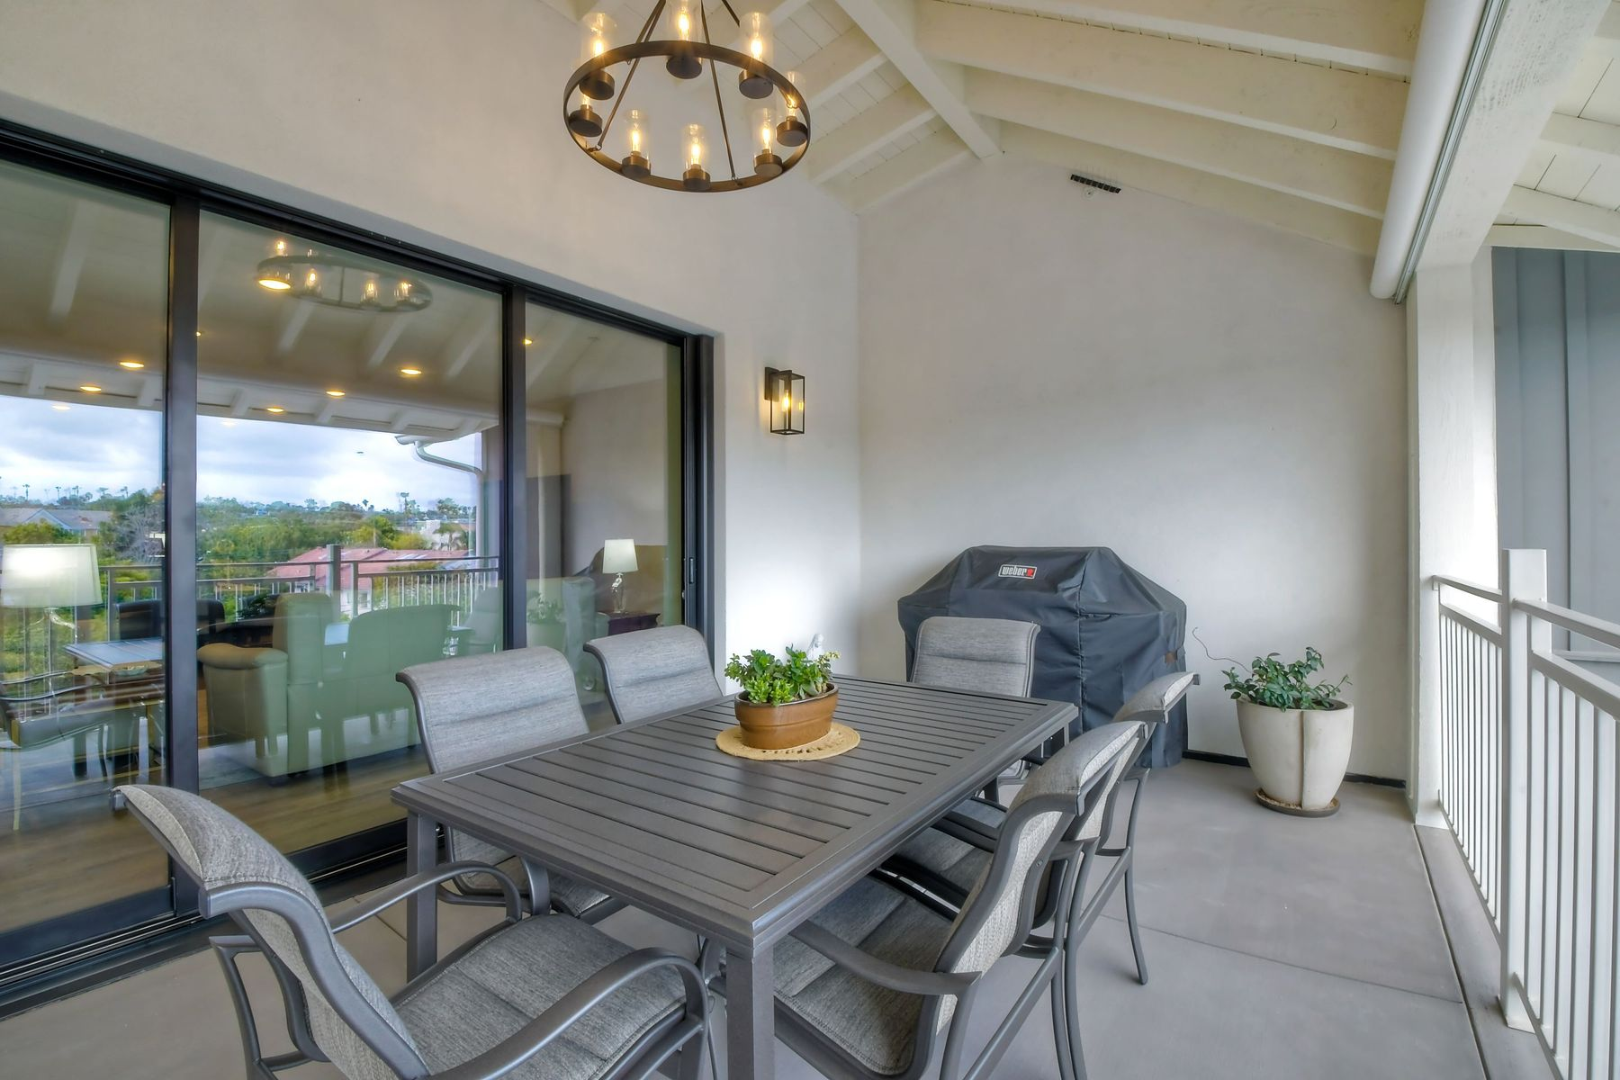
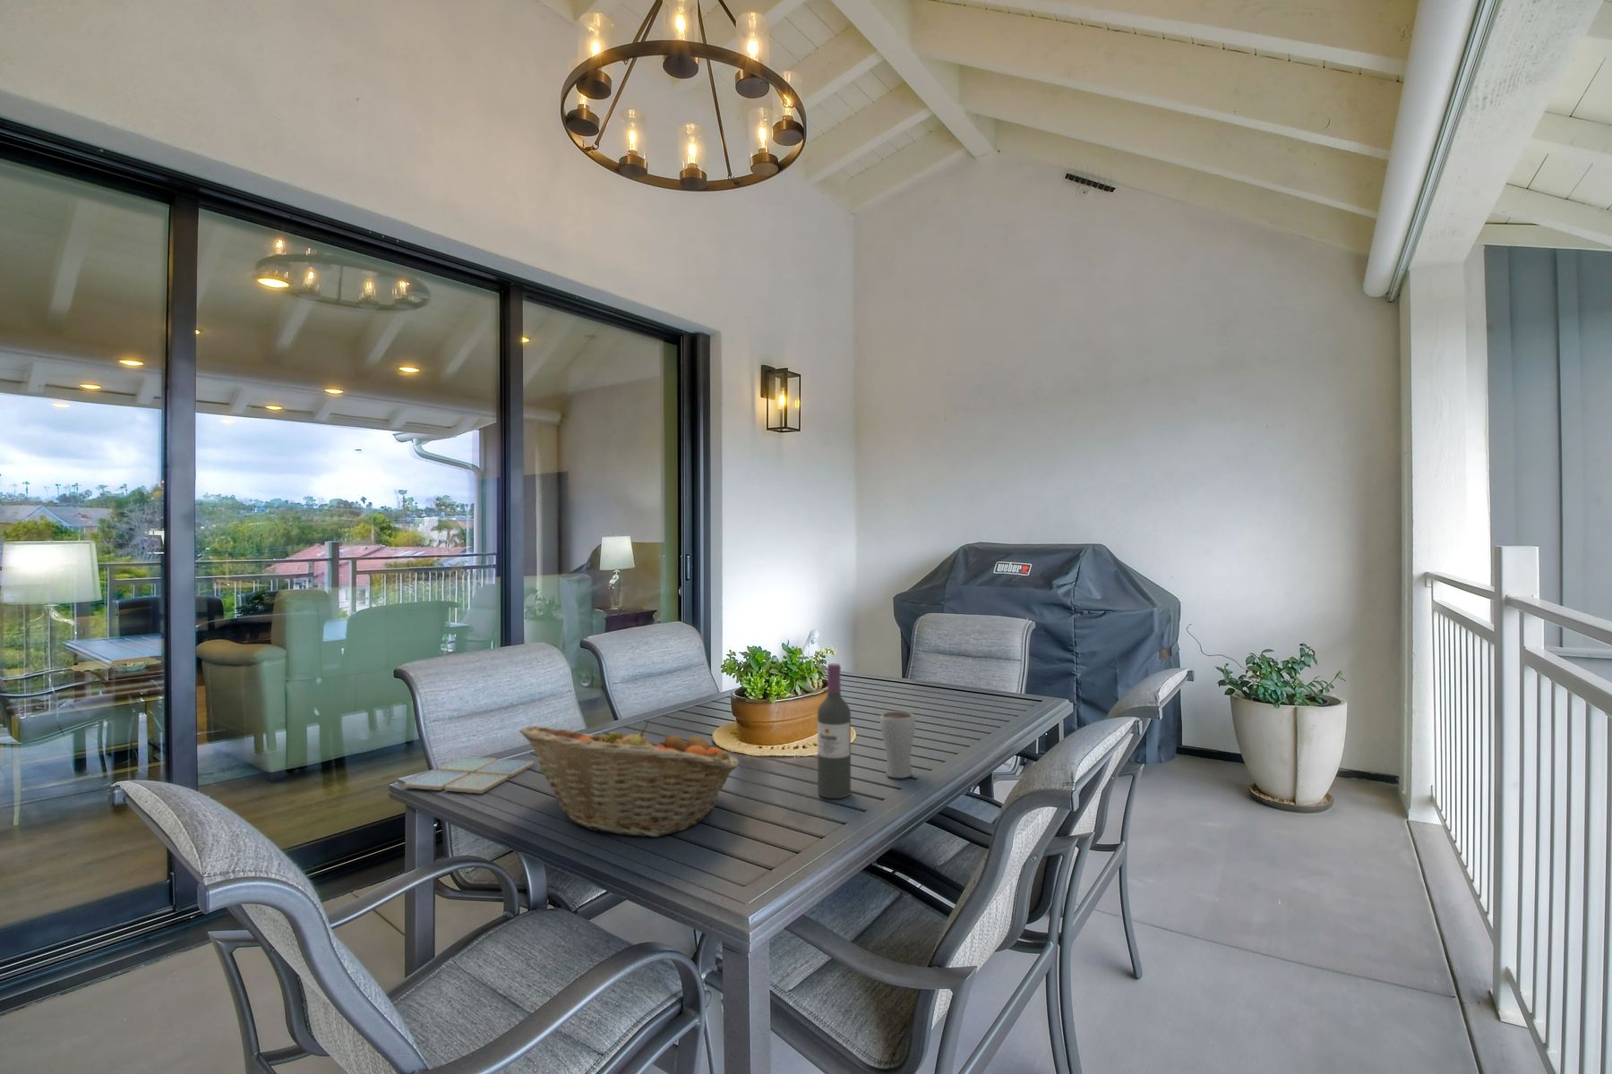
+ drink coaster [403,755,536,795]
+ wine bottle [817,663,852,800]
+ drinking glass [879,710,916,779]
+ fruit basket [518,720,740,838]
